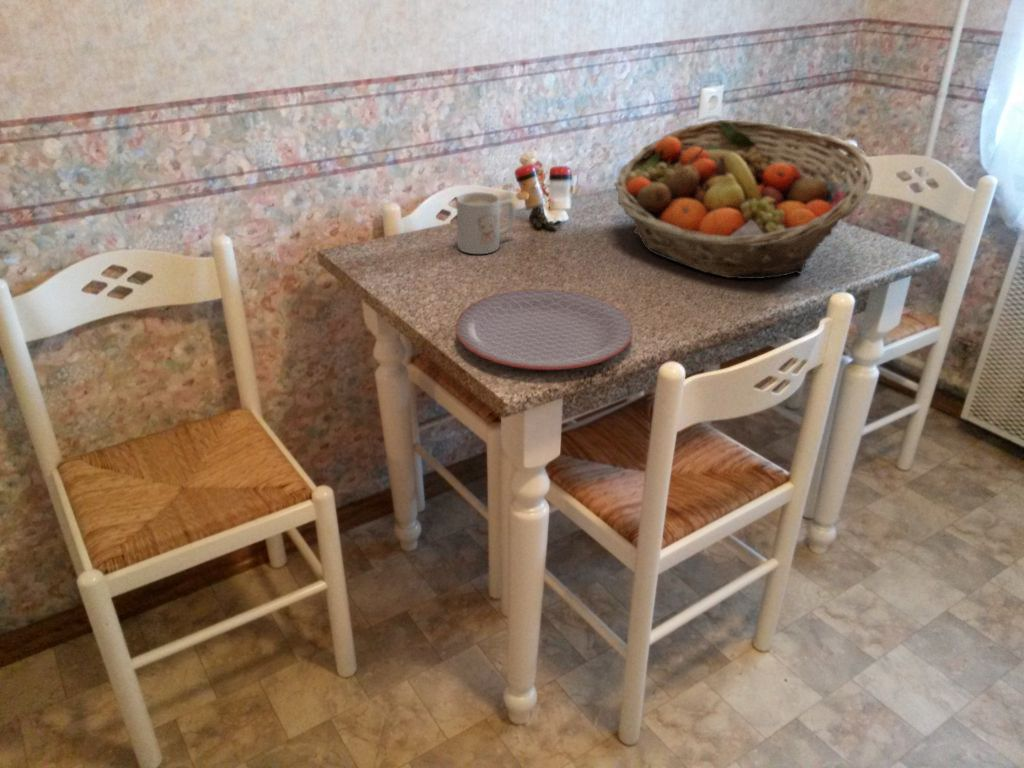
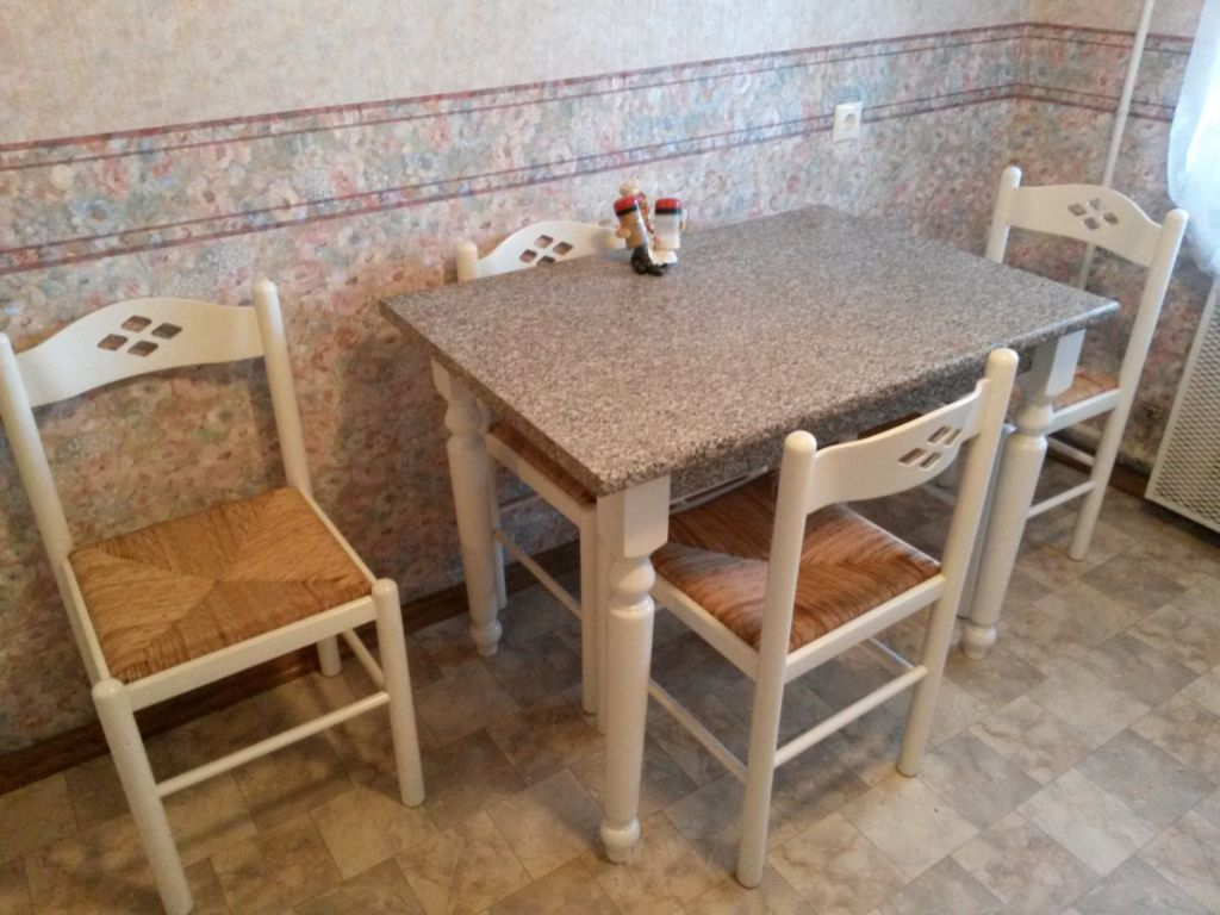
- fruit basket [613,119,874,280]
- mug [456,191,515,255]
- plate [454,288,634,371]
